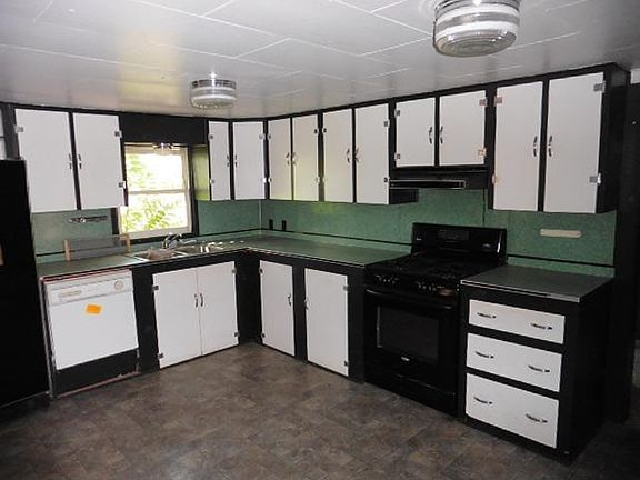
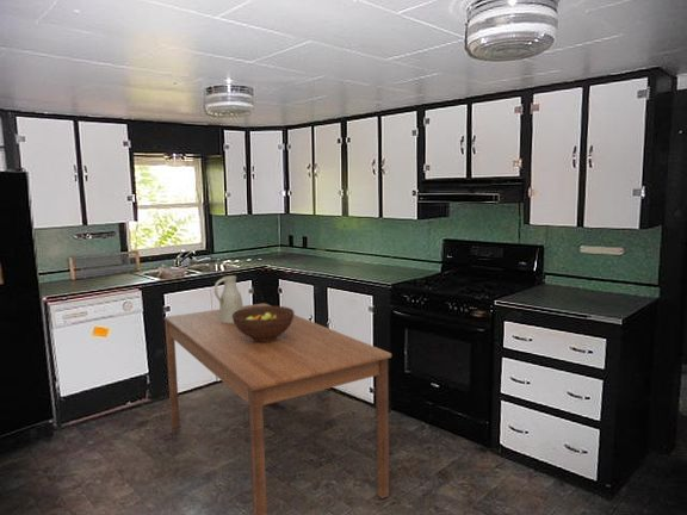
+ fruit bowl [233,305,296,342]
+ dining table [162,302,392,515]
+ ceramic pitcher [213,274,243,323]
